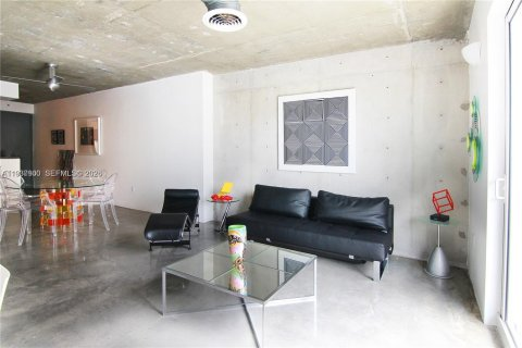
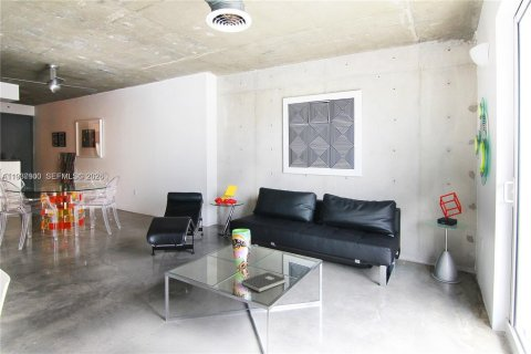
+ book [241,271,287,293]
